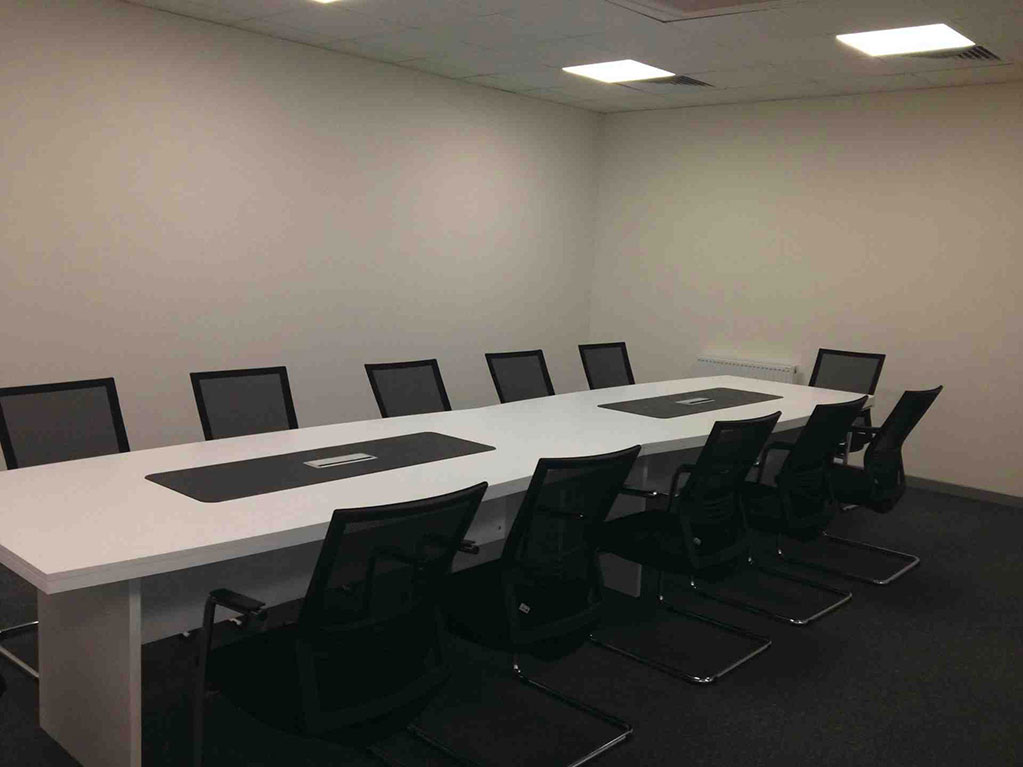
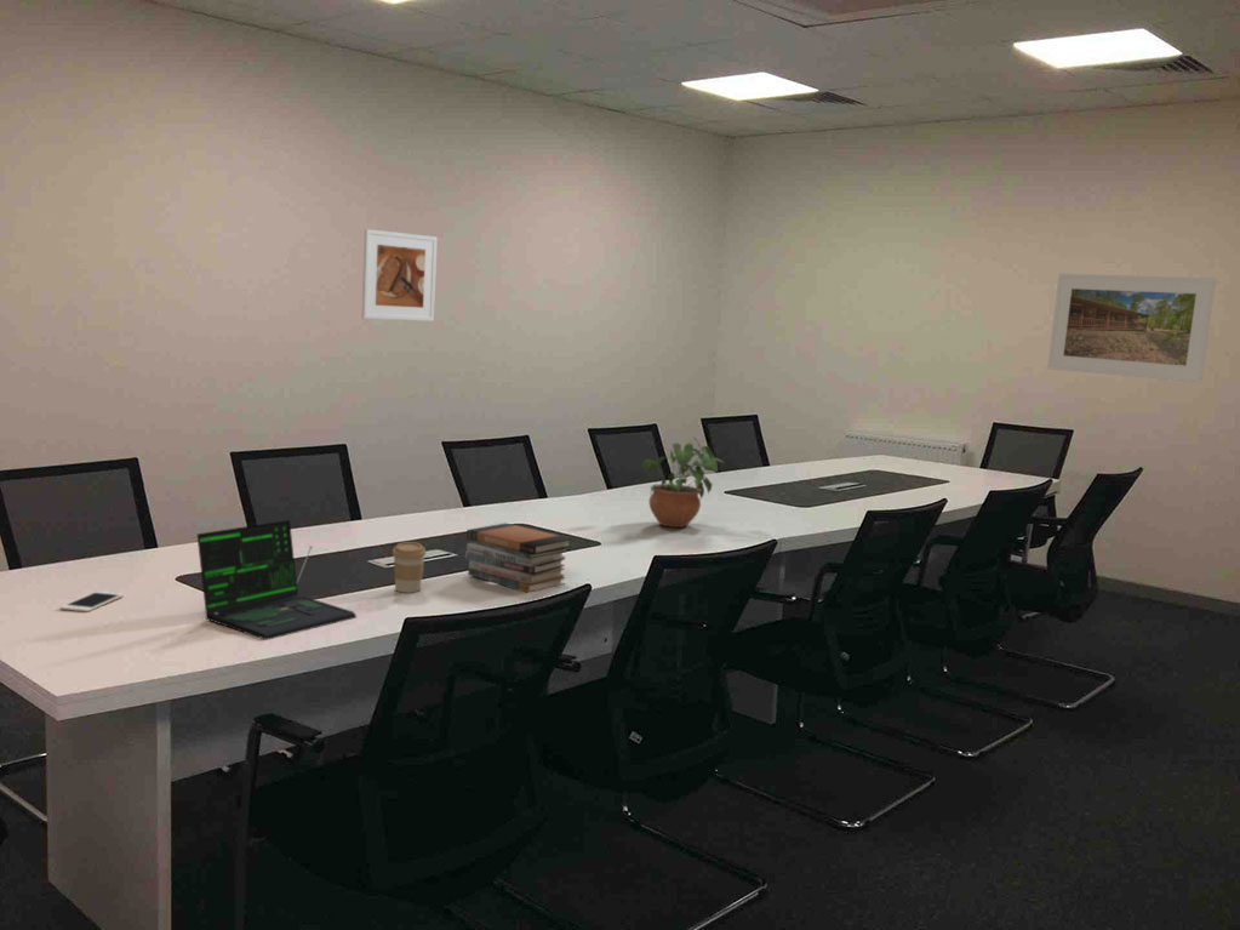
+ potted plant [640,437,725,529]
+ laptop [196,519,358,641]
+ book stack [464,521,573,594]
+ cell phone [59,590,125,614]
+ coffee cup [392,541,427,594]
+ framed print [361,228,439,323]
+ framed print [1046,273,1217,383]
